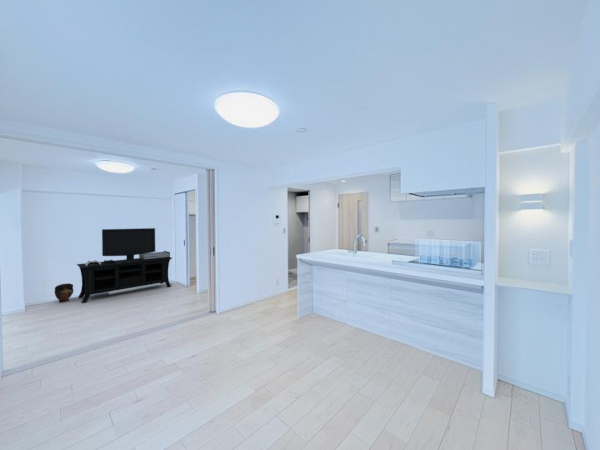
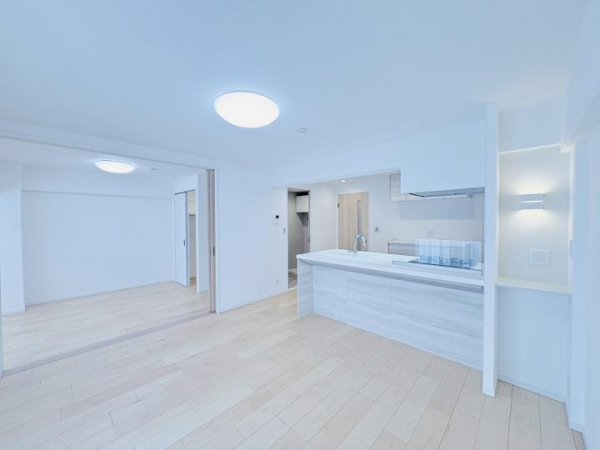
- media console [76,227,173,304]
- vase [54,282,74,303]
